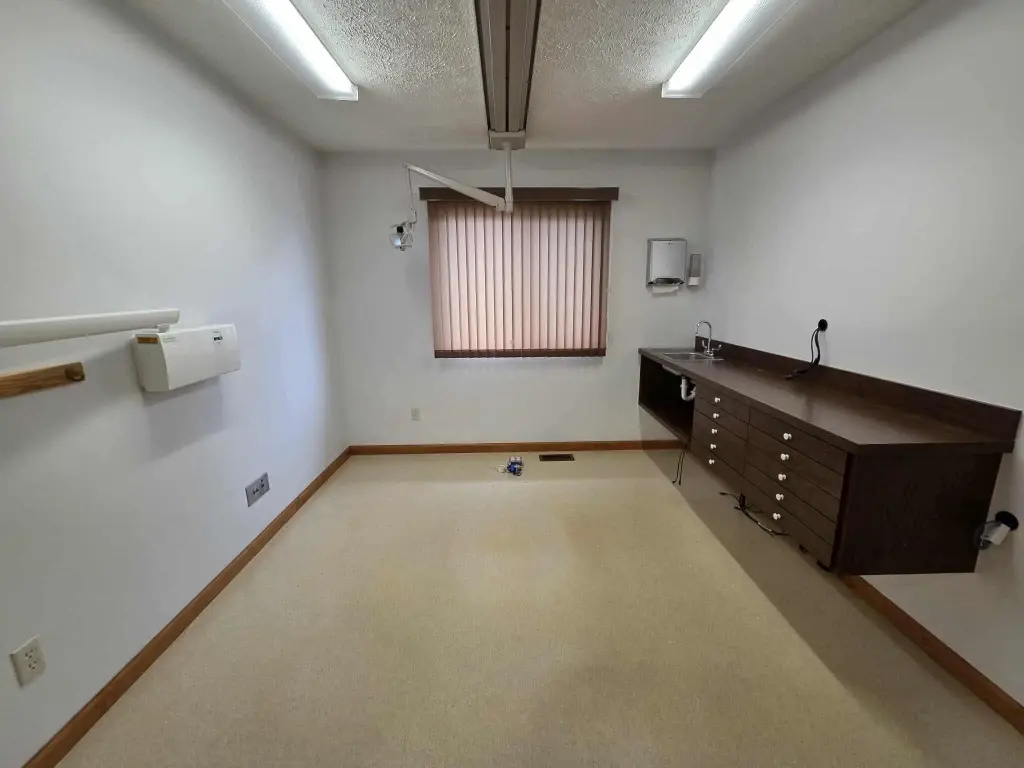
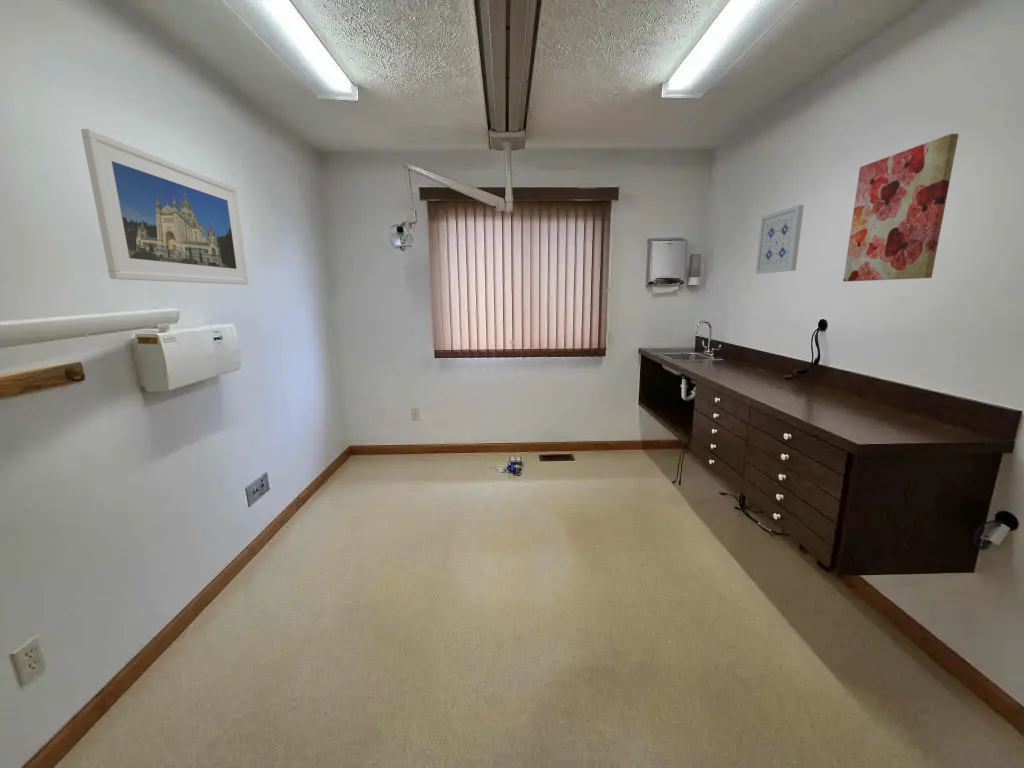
+ wall art [755,204,805,275]
+ wall art [842,133,960,282]
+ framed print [80,128,249,286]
